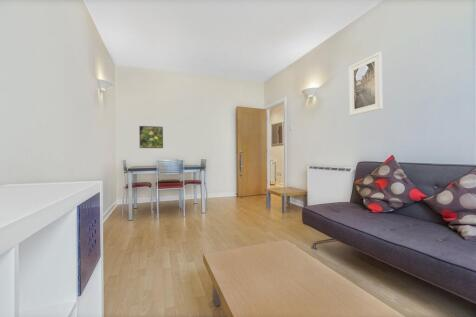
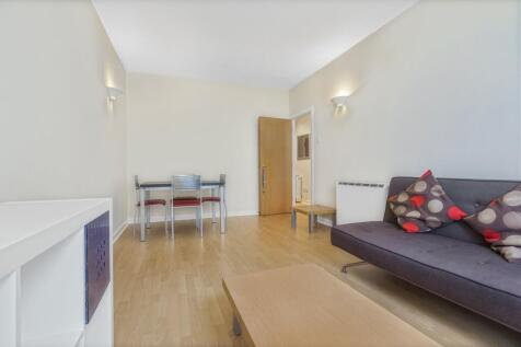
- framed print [348,51,383,117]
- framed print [138,125,164,149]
